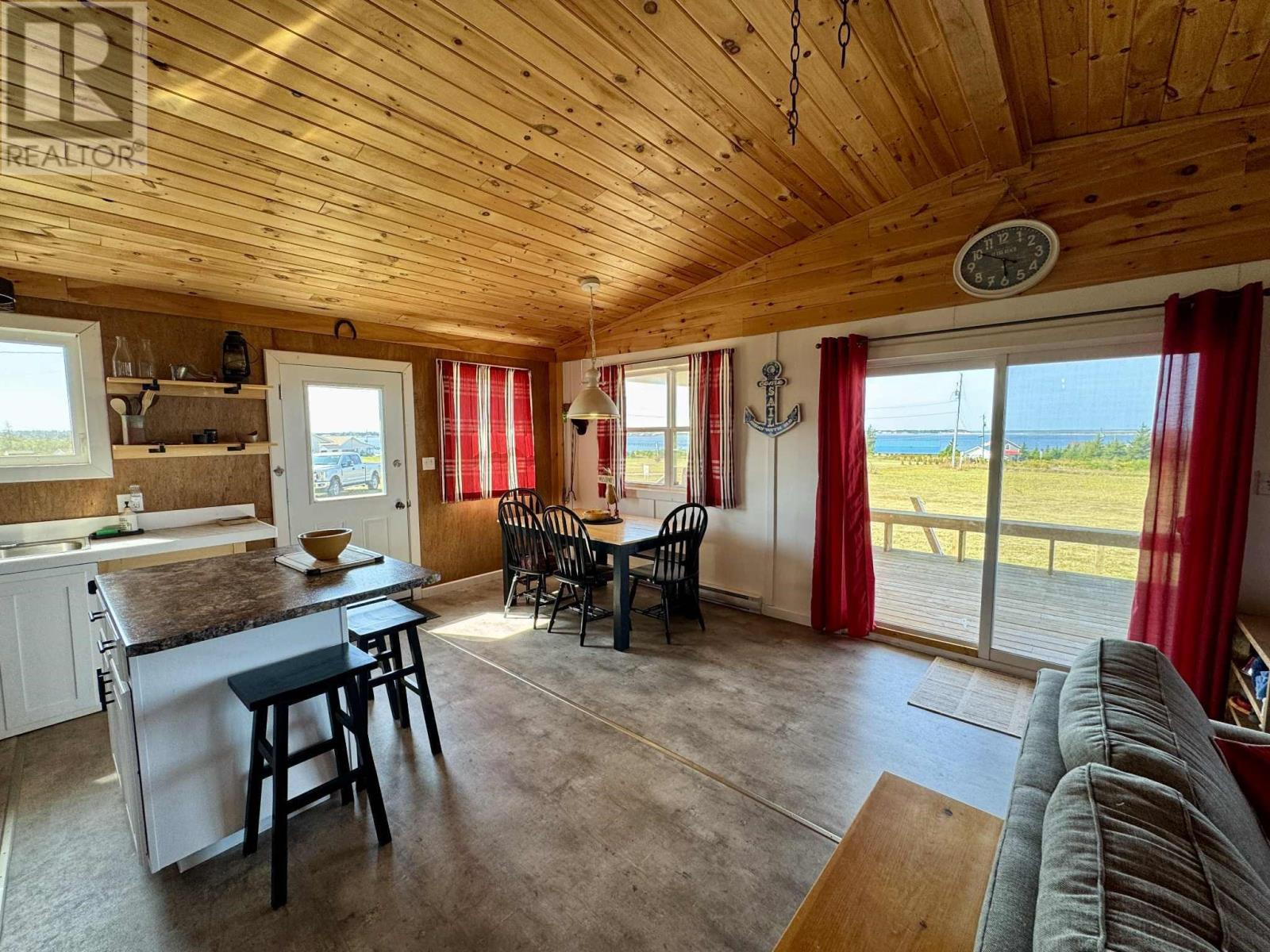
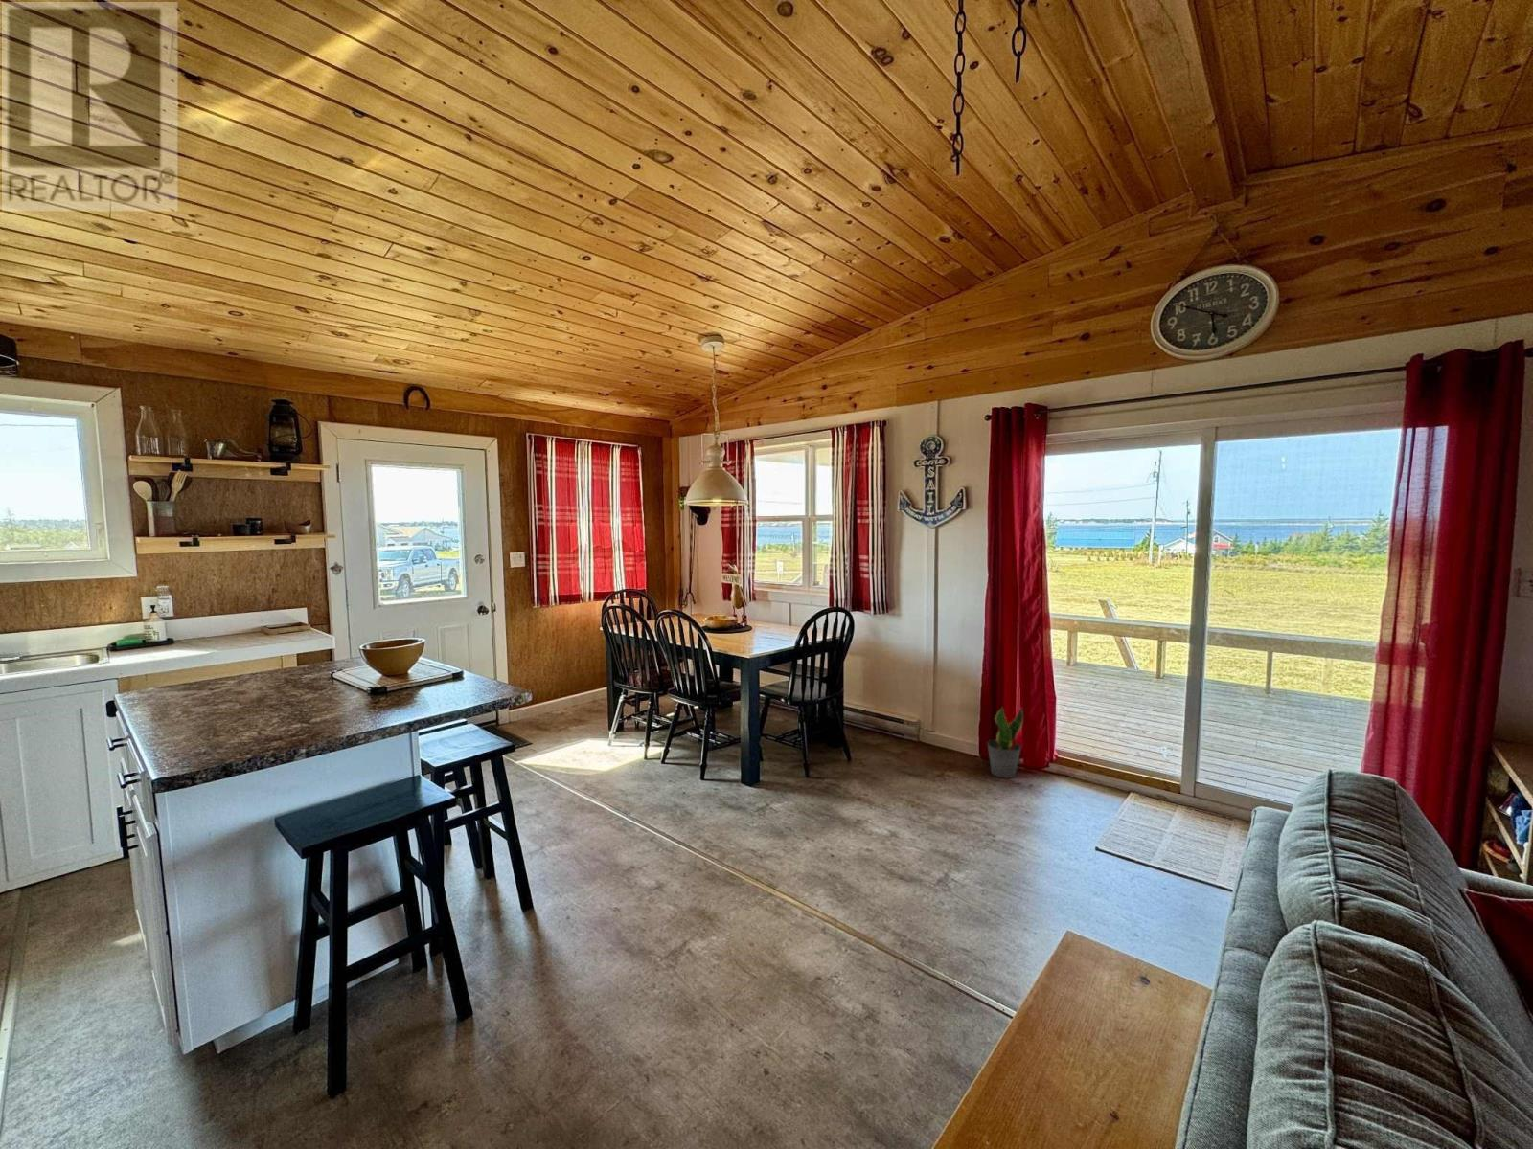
+ potted plant [986,706,1025,780]
